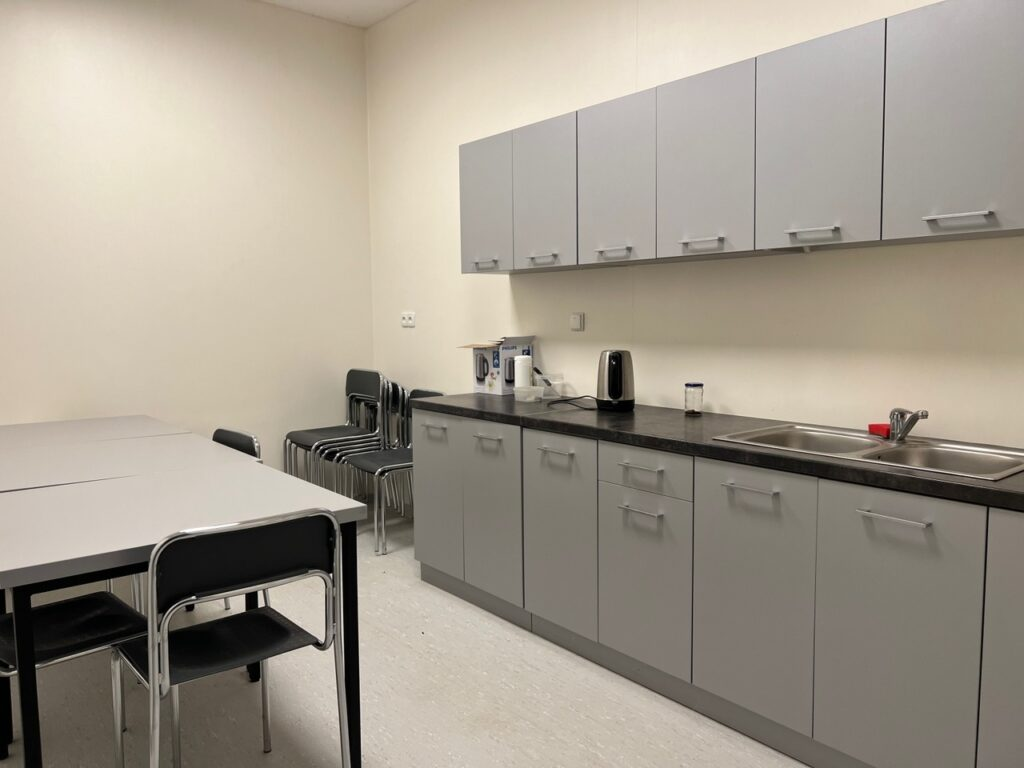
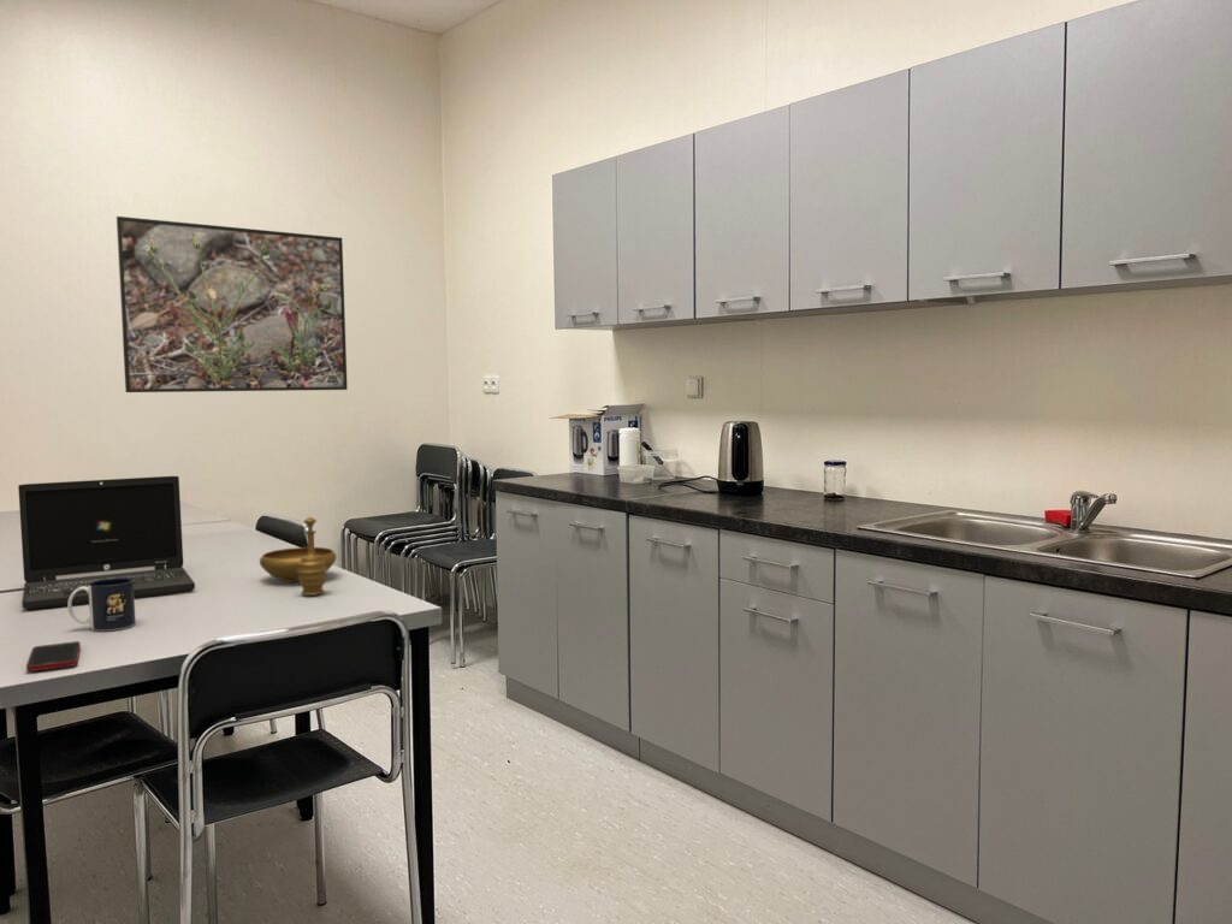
+ cell phone [25,640,82,673]
+ mug [66,578,137,632]
+ decorative bowl [259,515,338,597]
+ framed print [116,215,349,393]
+ laptop [17,475,196,611]
